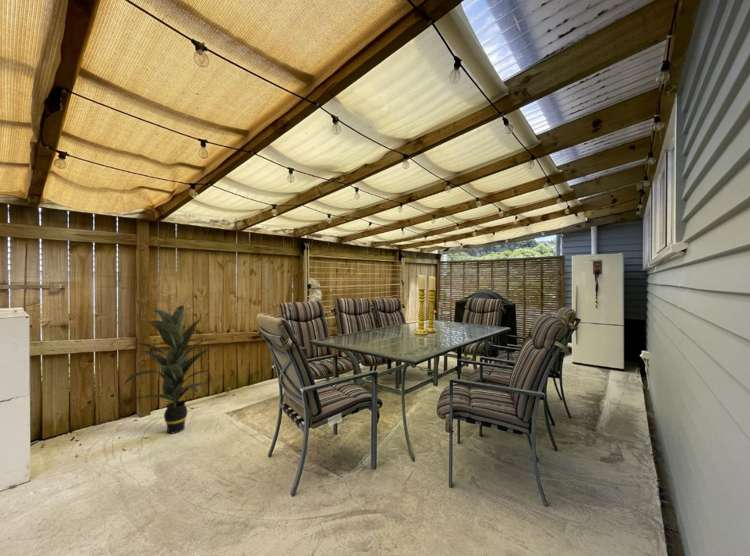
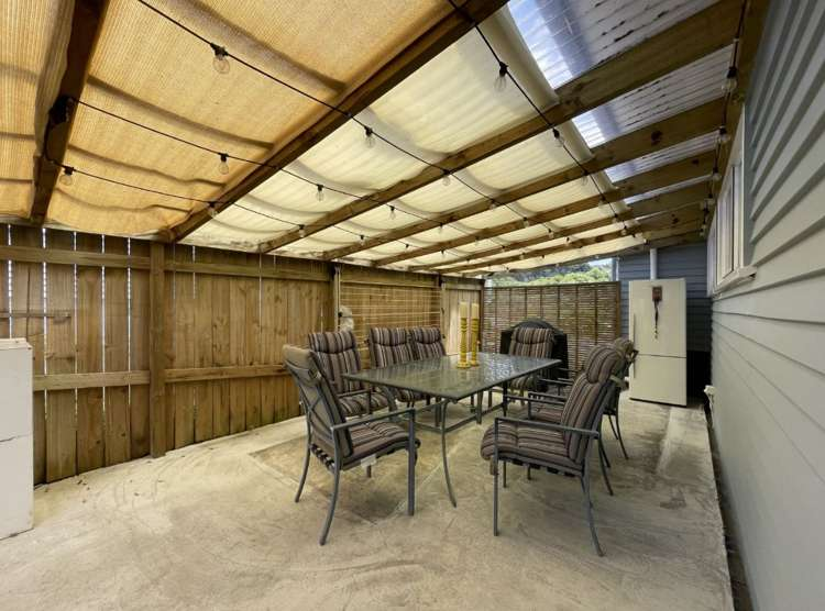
- indoor plant [120,305,220,435]
